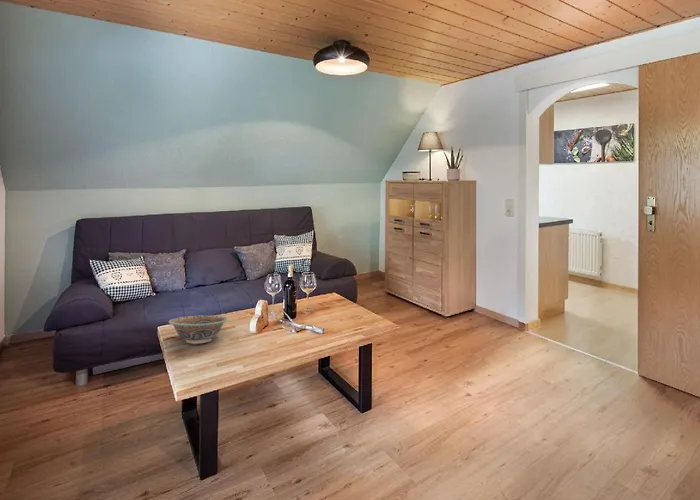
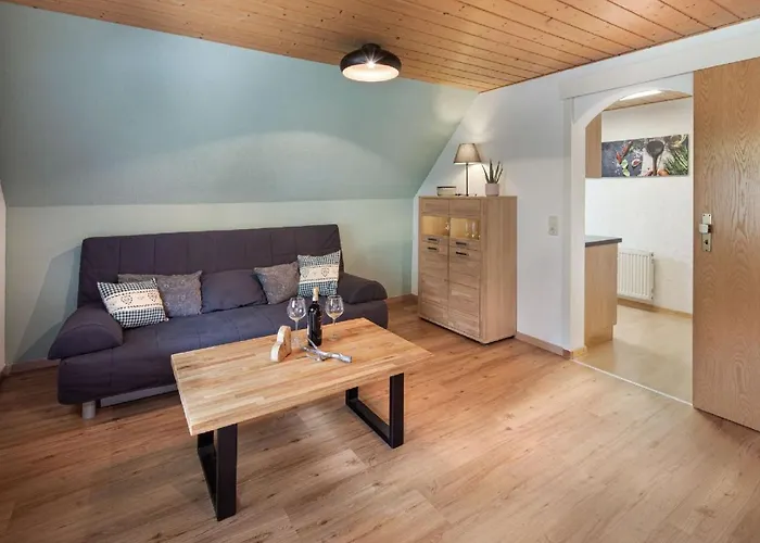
- decorative bowl [168,314,229,345]
